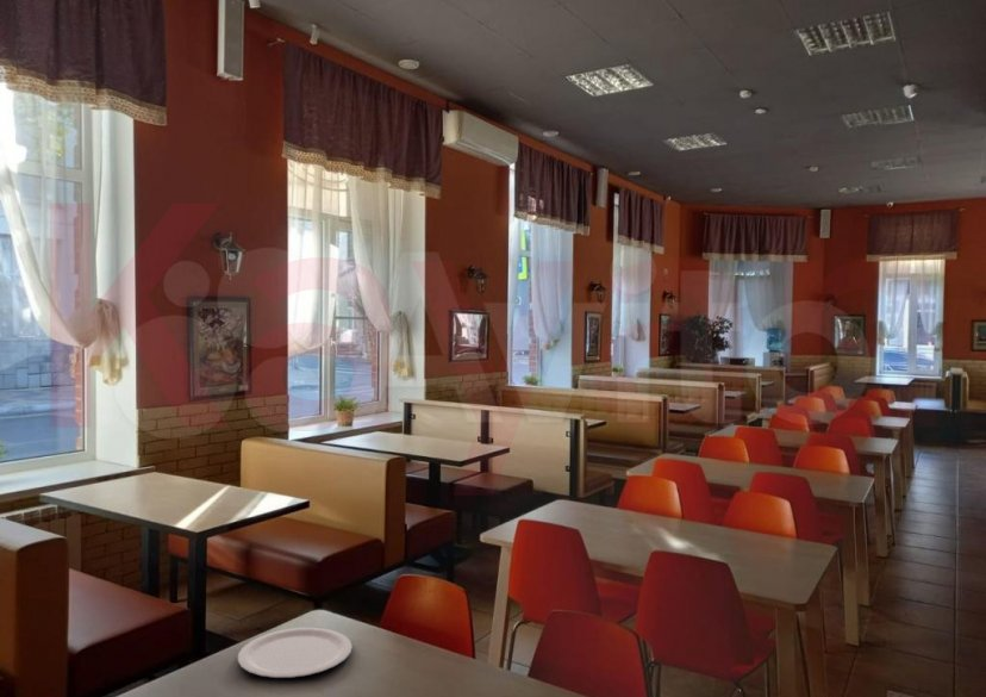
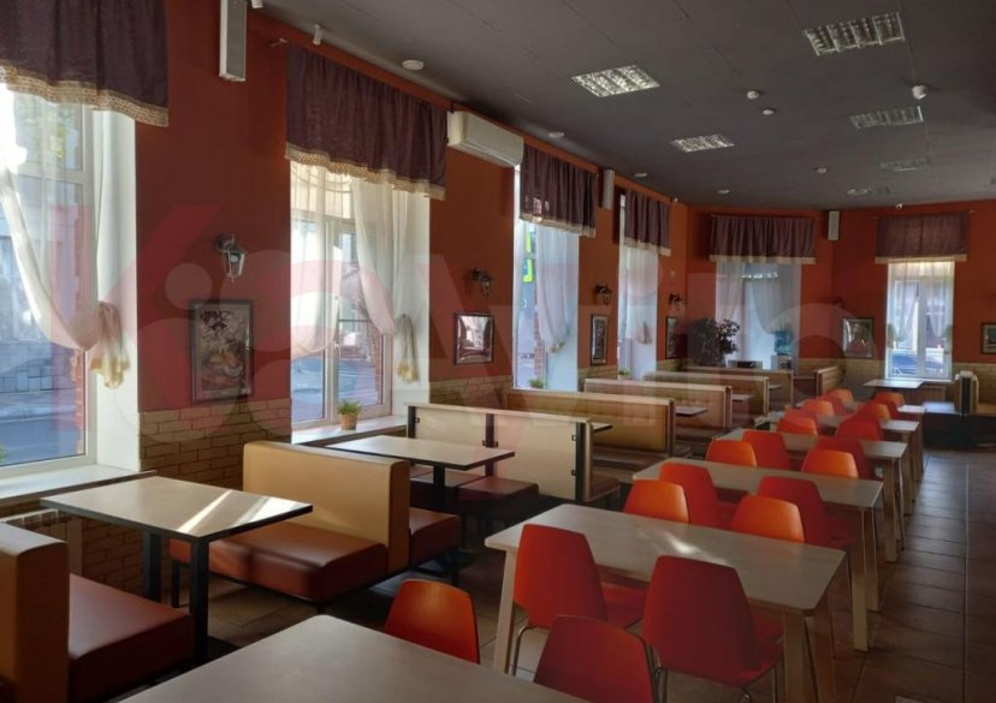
- plate [237,627,354,679]
